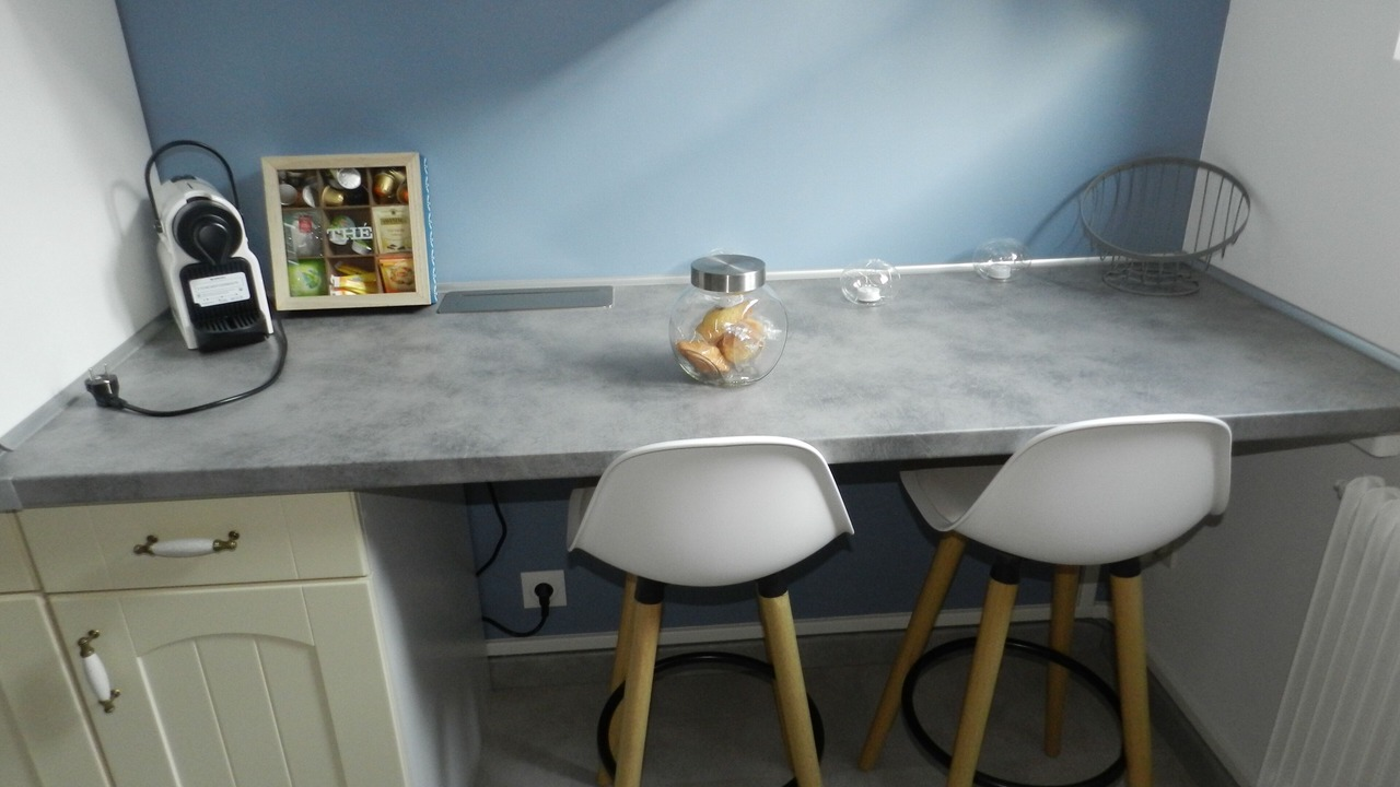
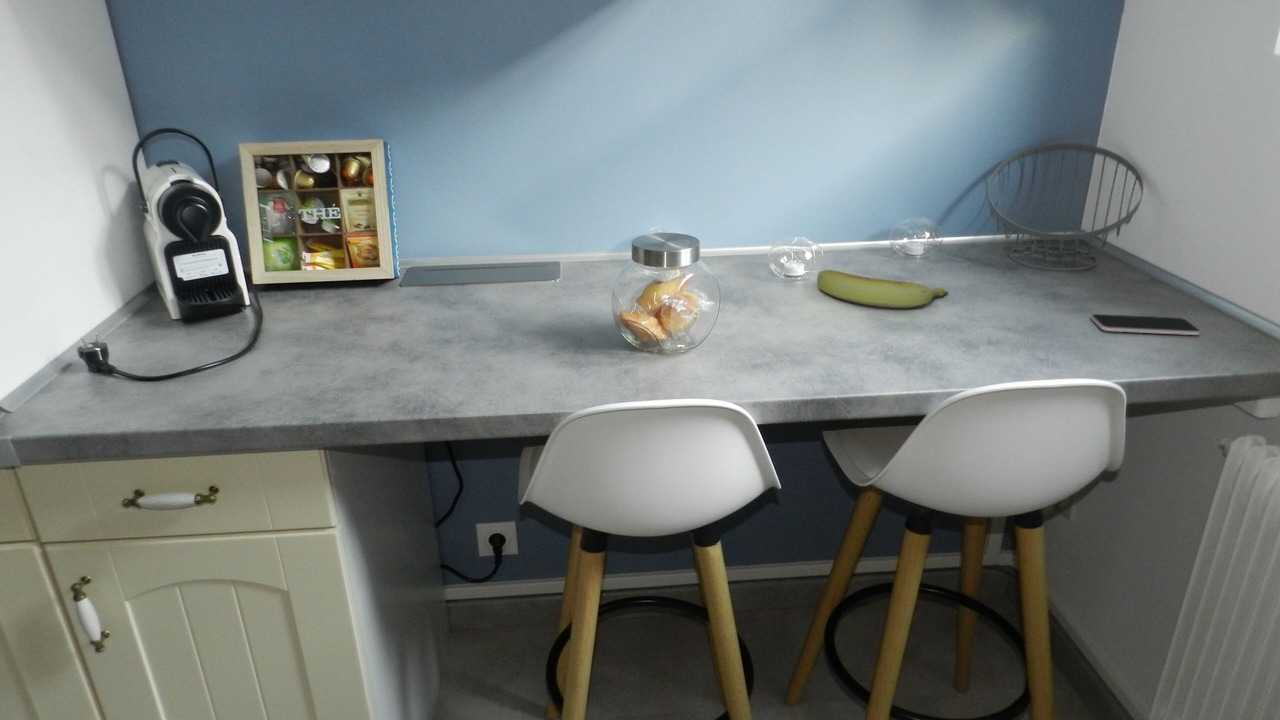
+ smartphone [1089,313,1202,336]
+ banana [816,269,950,309]
